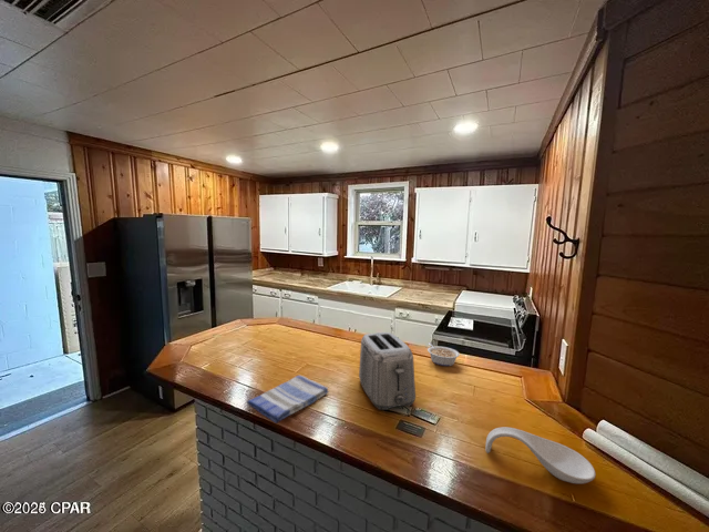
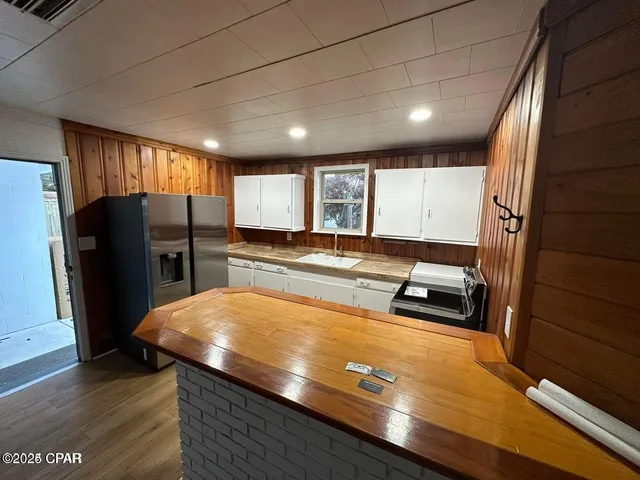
- spoon rest [484,426,597,484]
- dish towel [246,375,330,424]
- legume [427,341,461,367]
- toaster [358,331,417,411]
